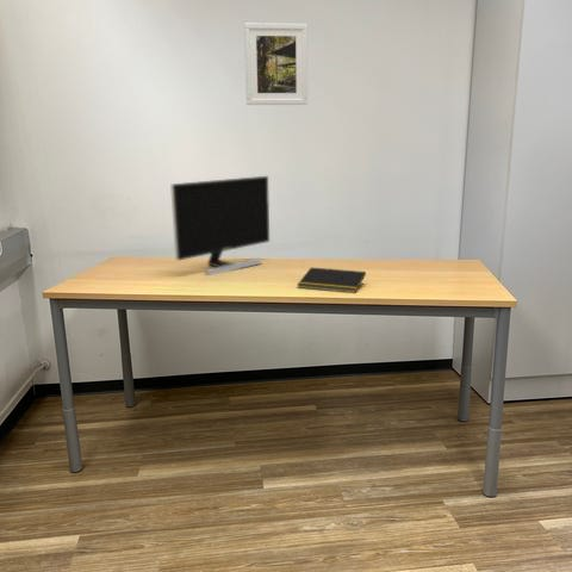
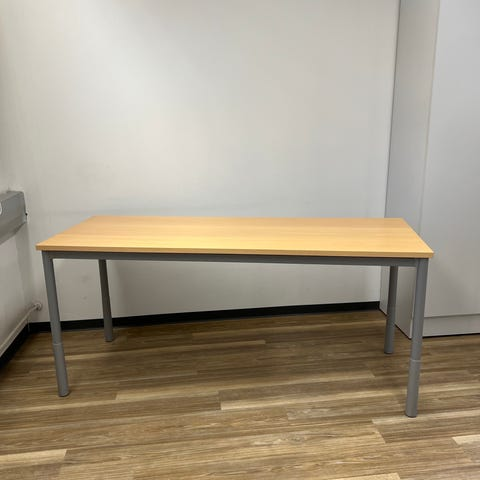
- monitor [169,175,271,276]
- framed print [243,21,309,106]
- notepad [297,267,367,294]
